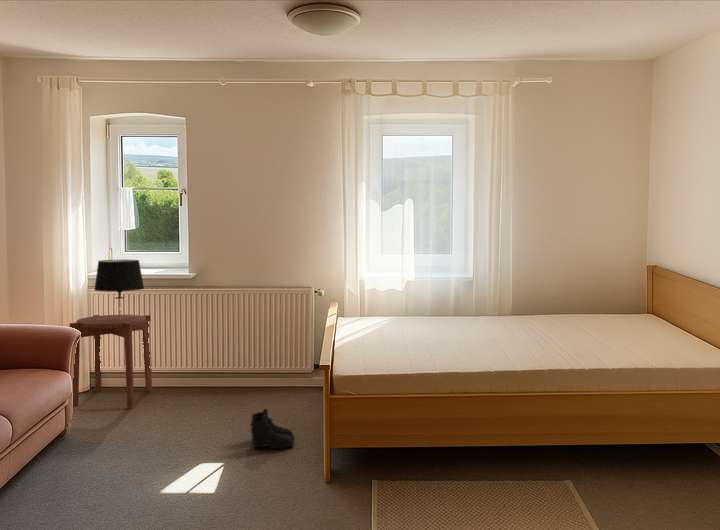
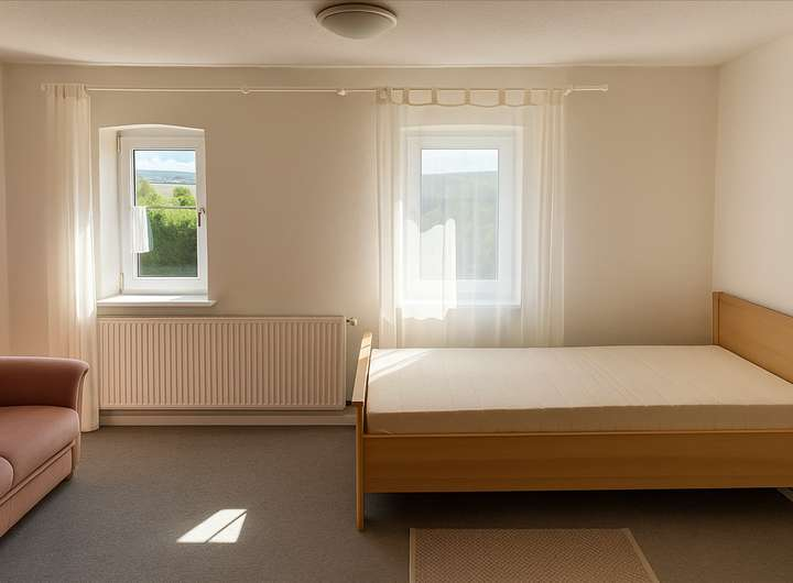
- side table [69,314,153,408]
- table lamp [93,259,145,320]
- boots [248,408,296,450]
